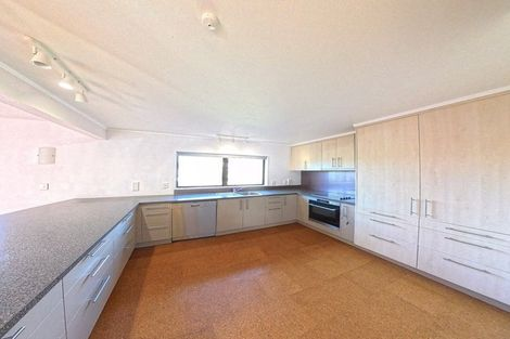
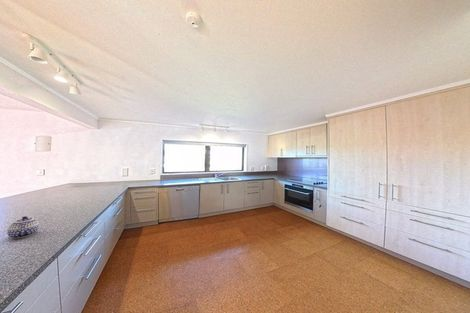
+ teapot [6,215,40,239]
